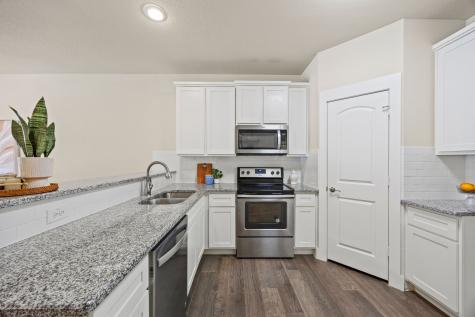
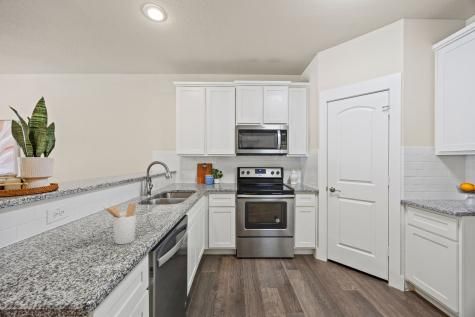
+ utensil holder [102,203,137,245]
